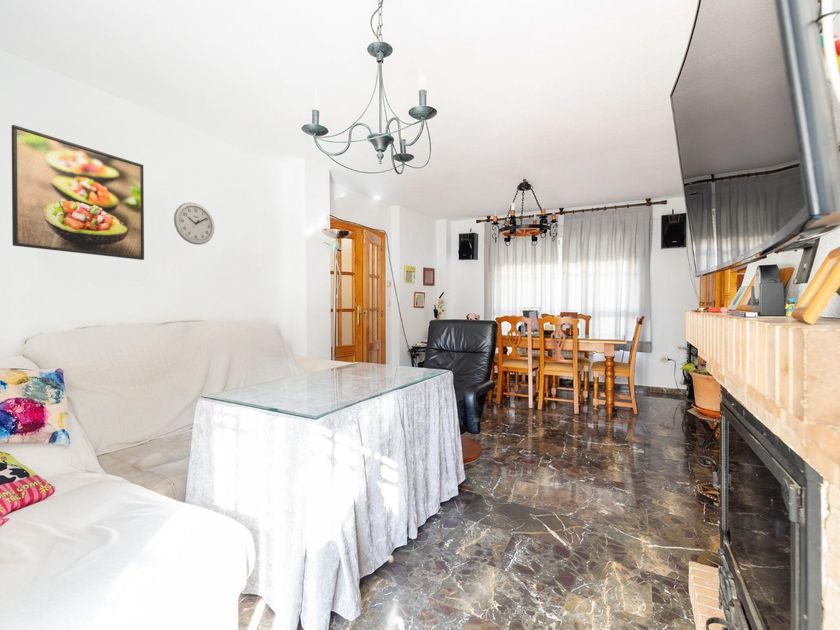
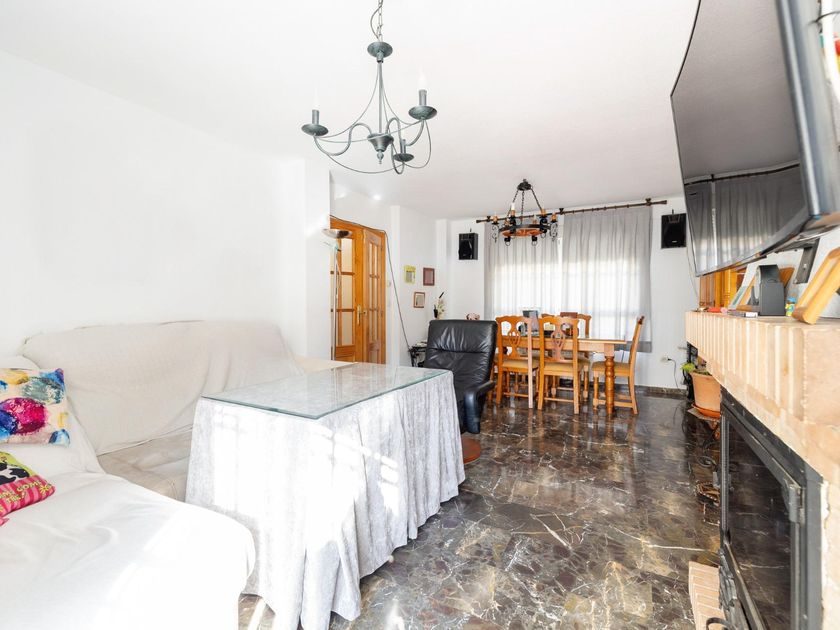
- wall clock [173,201,215,246]
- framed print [11,124,145,261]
